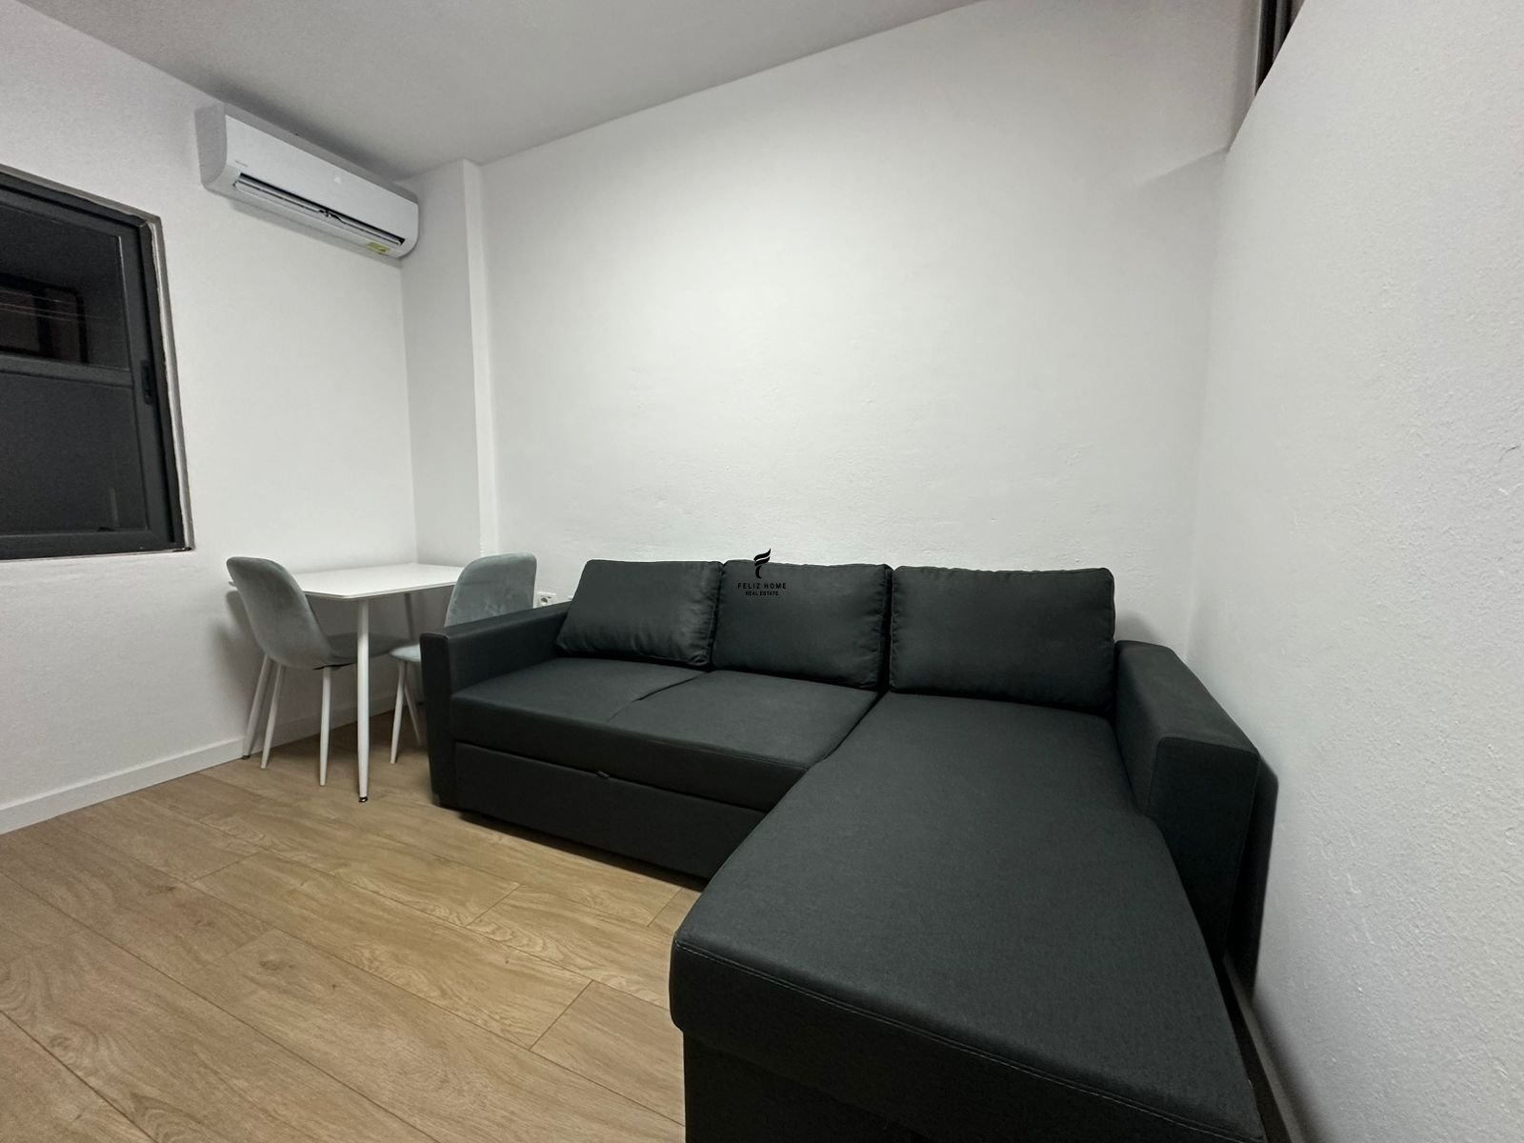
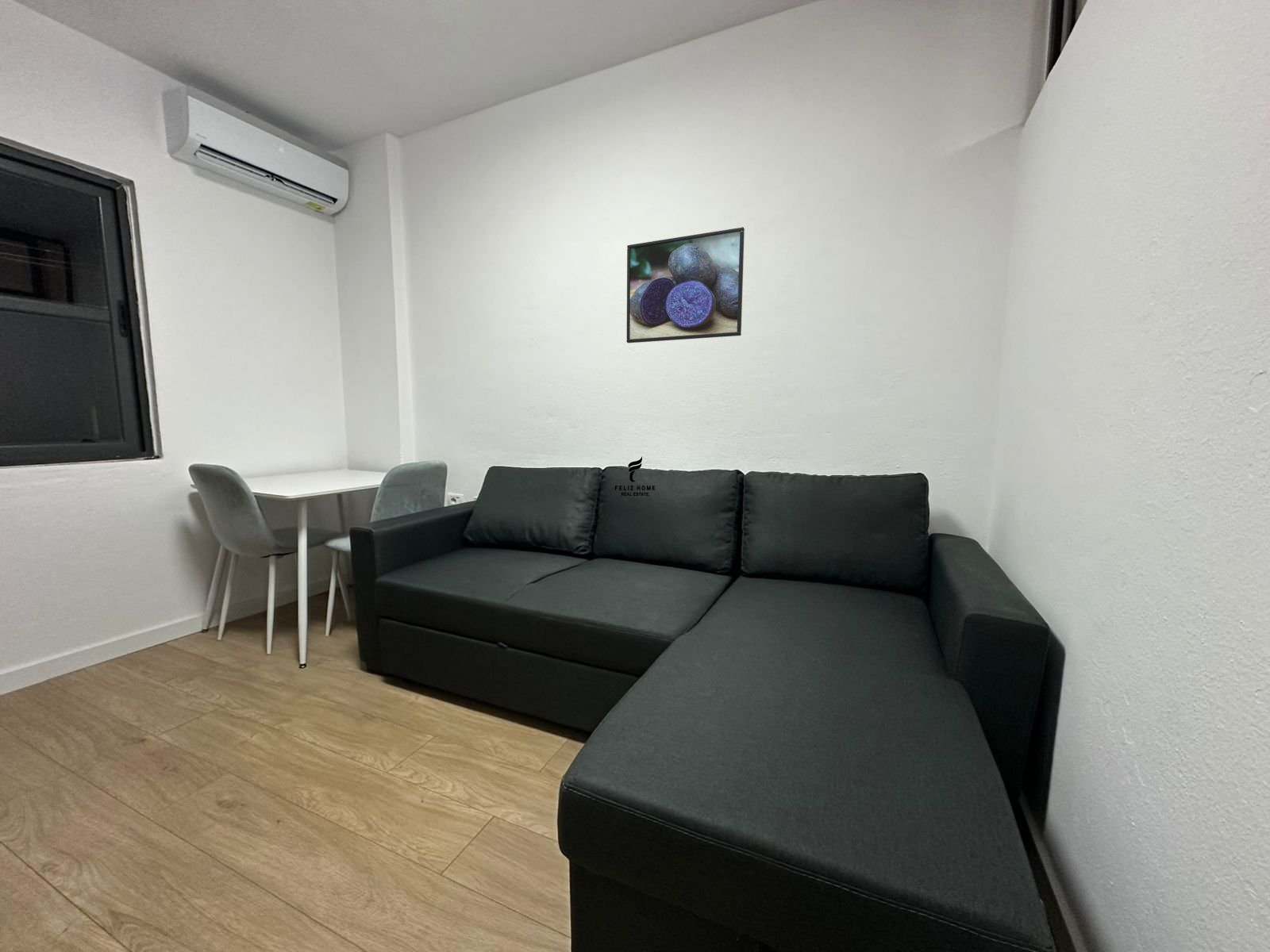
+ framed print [625,226,745,344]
